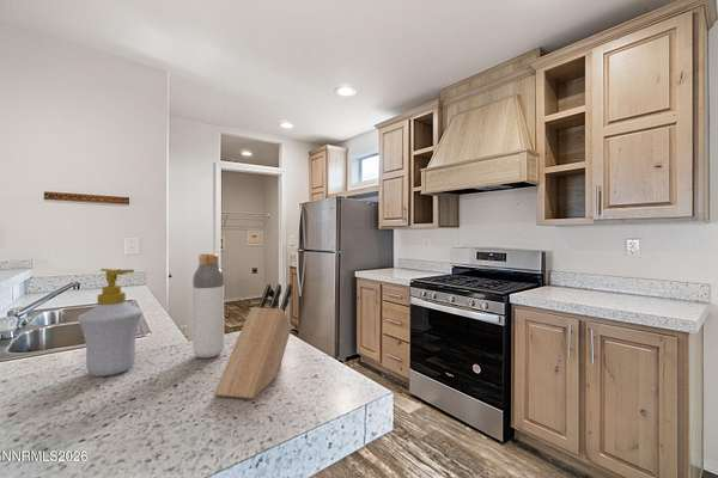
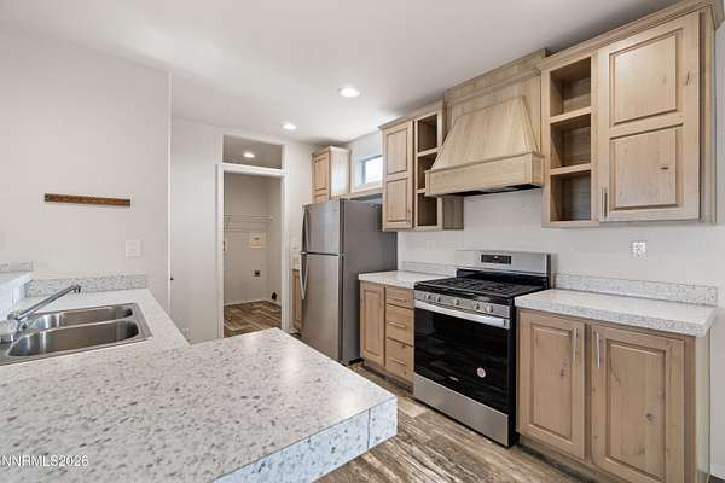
- bottle [191,252,225,360]
- knife block [213,283,293,400]
- soap bottle [77,268,144,378]
